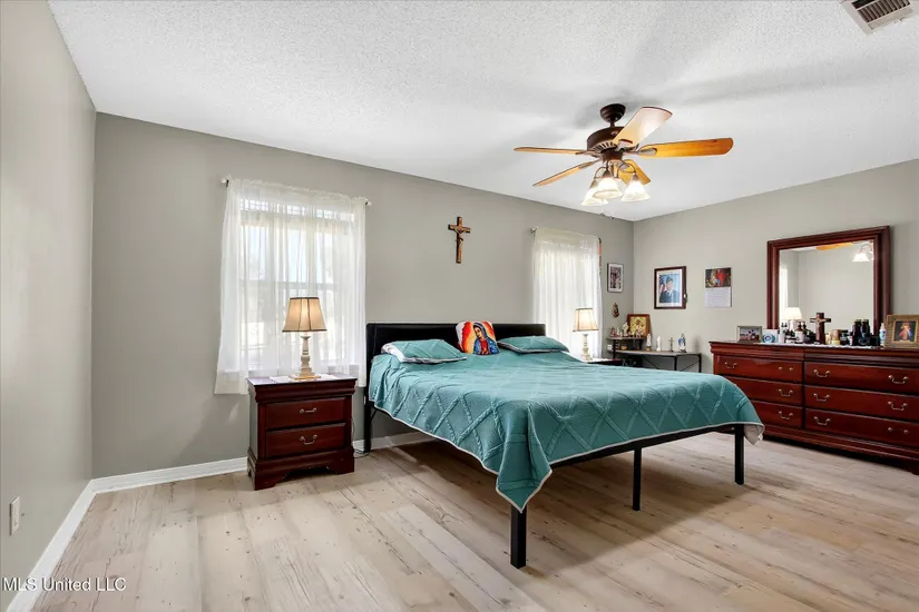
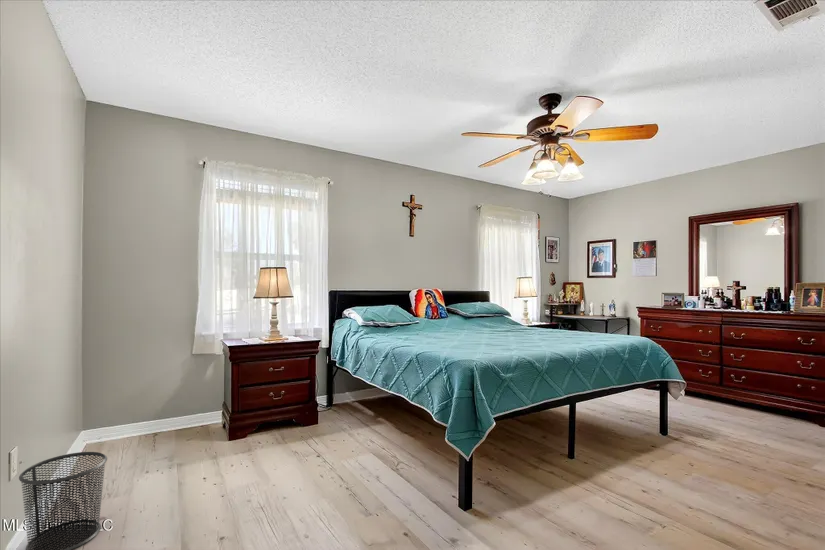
+ waste bin [18,451,108,550]
